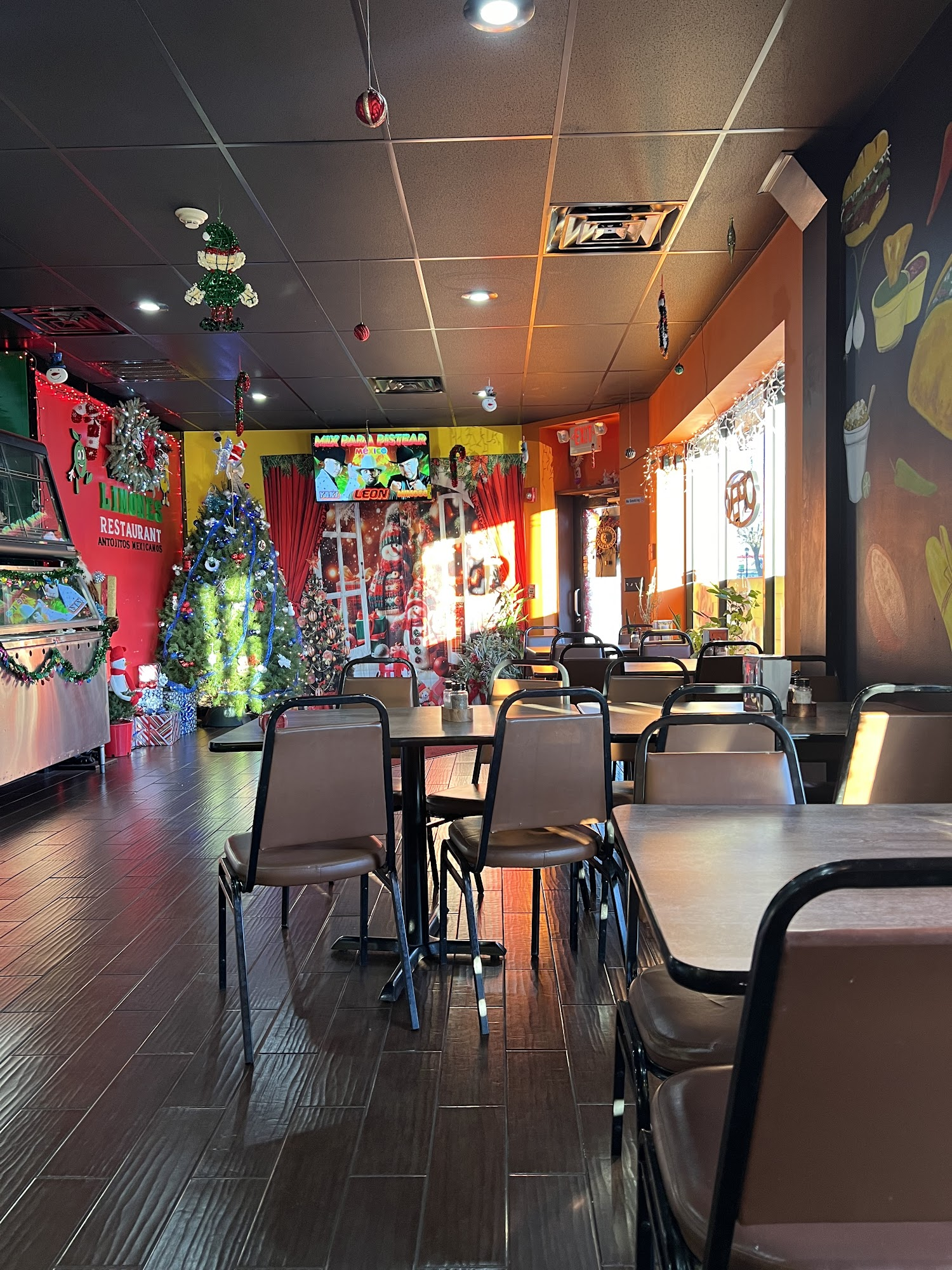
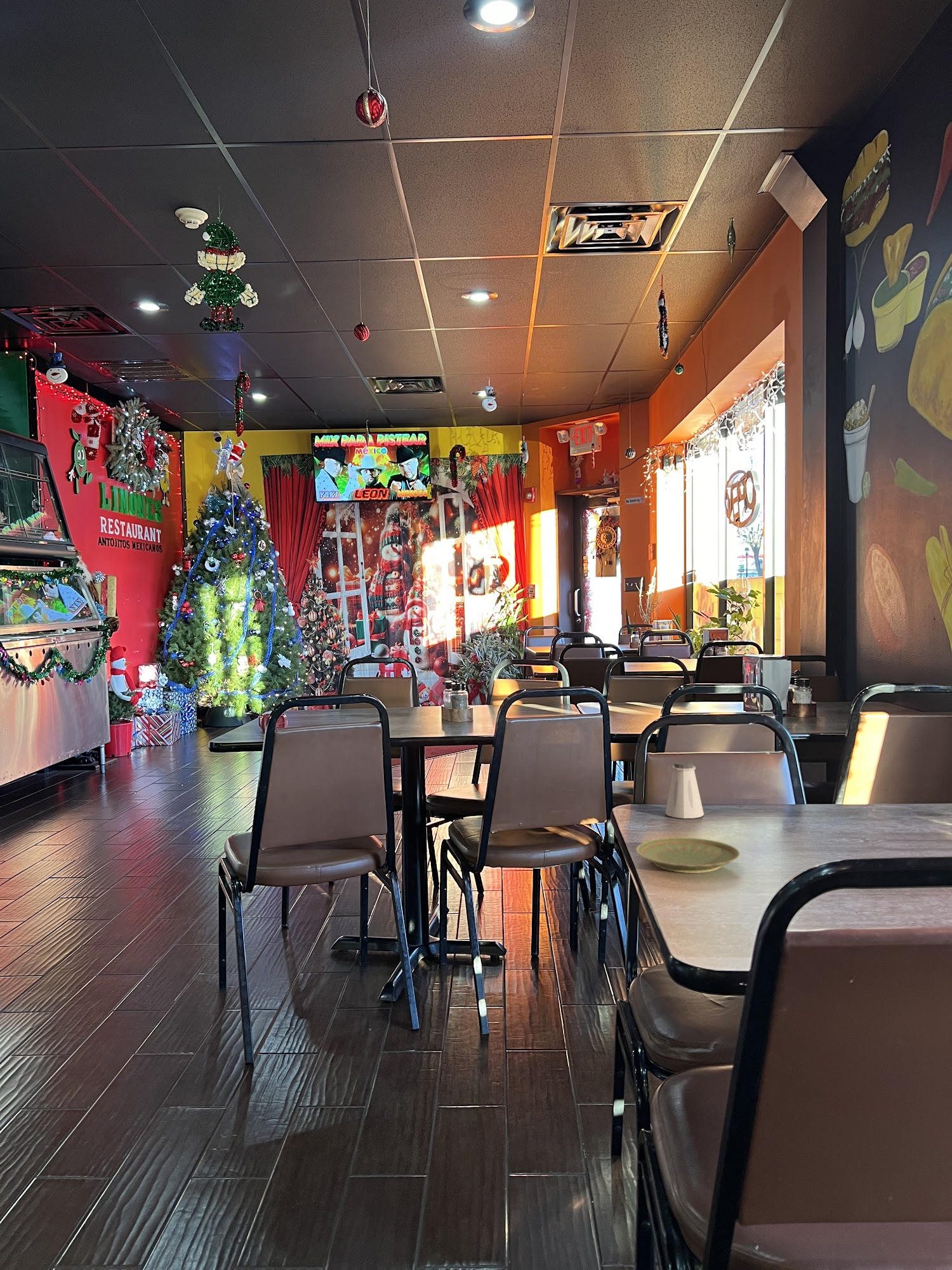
+ saltshaker [664,761,704,819]
+ plate [635,837,741,874]
